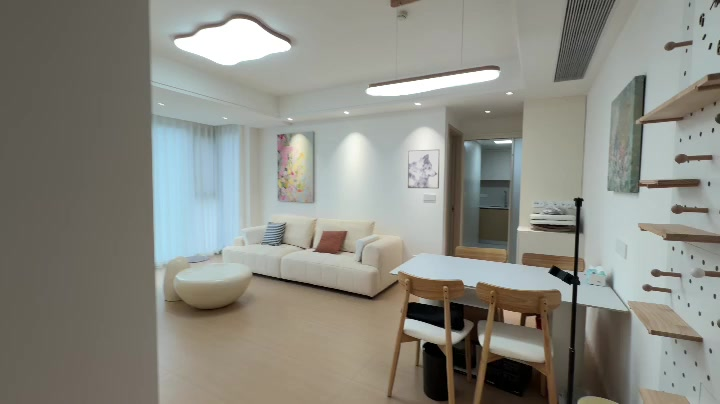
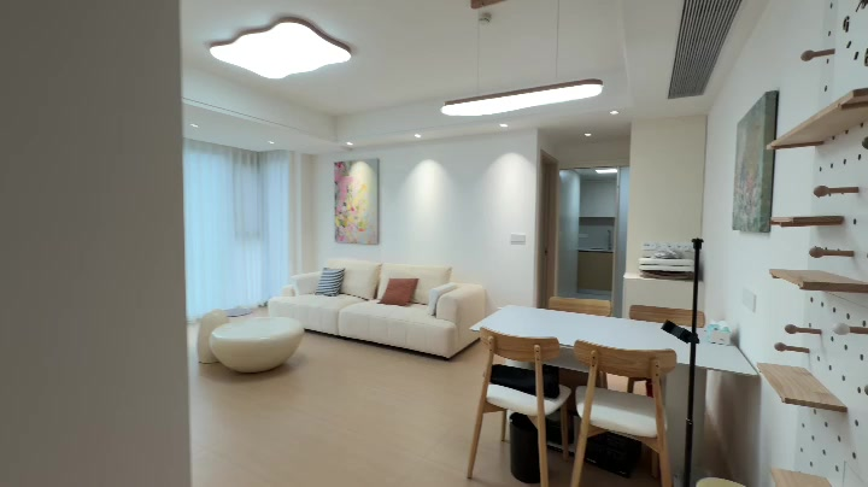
- wall art [407,149,441,189]
